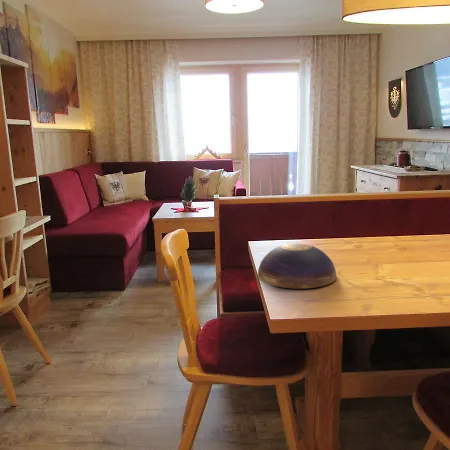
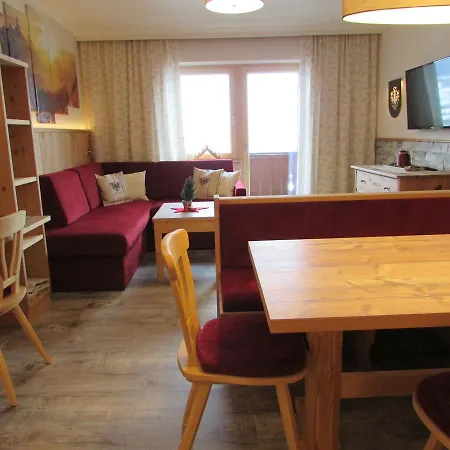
- decorative bowl [257,242,338,290]
